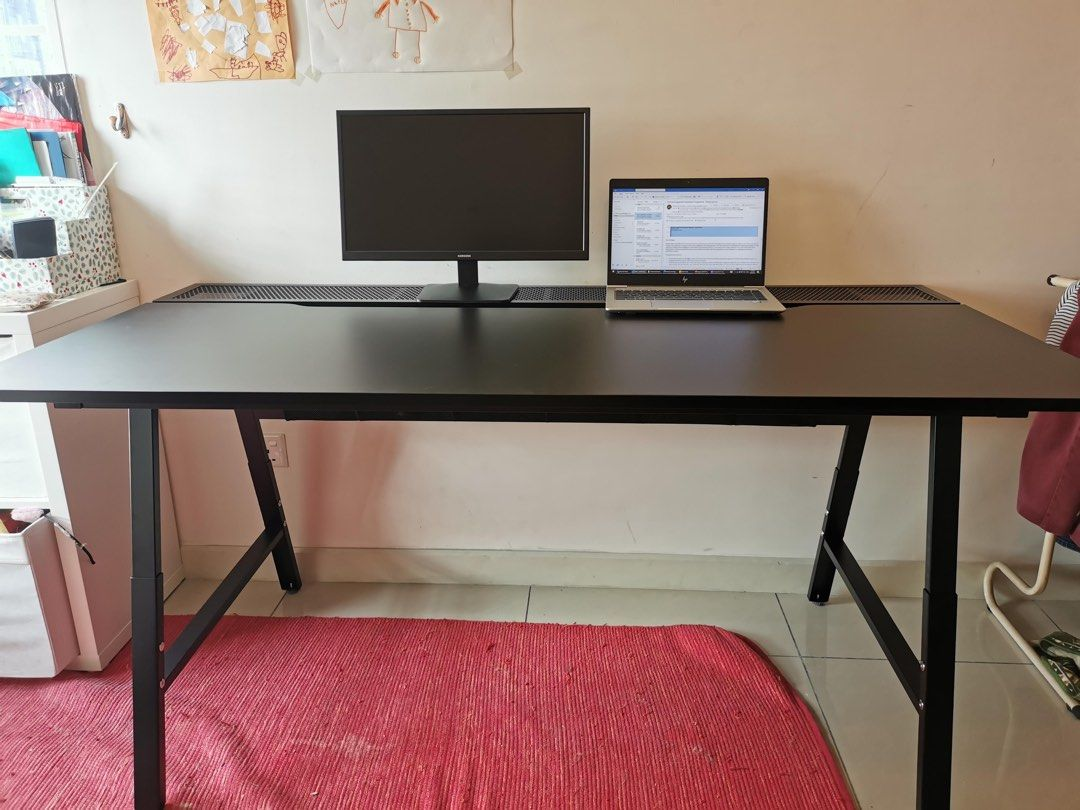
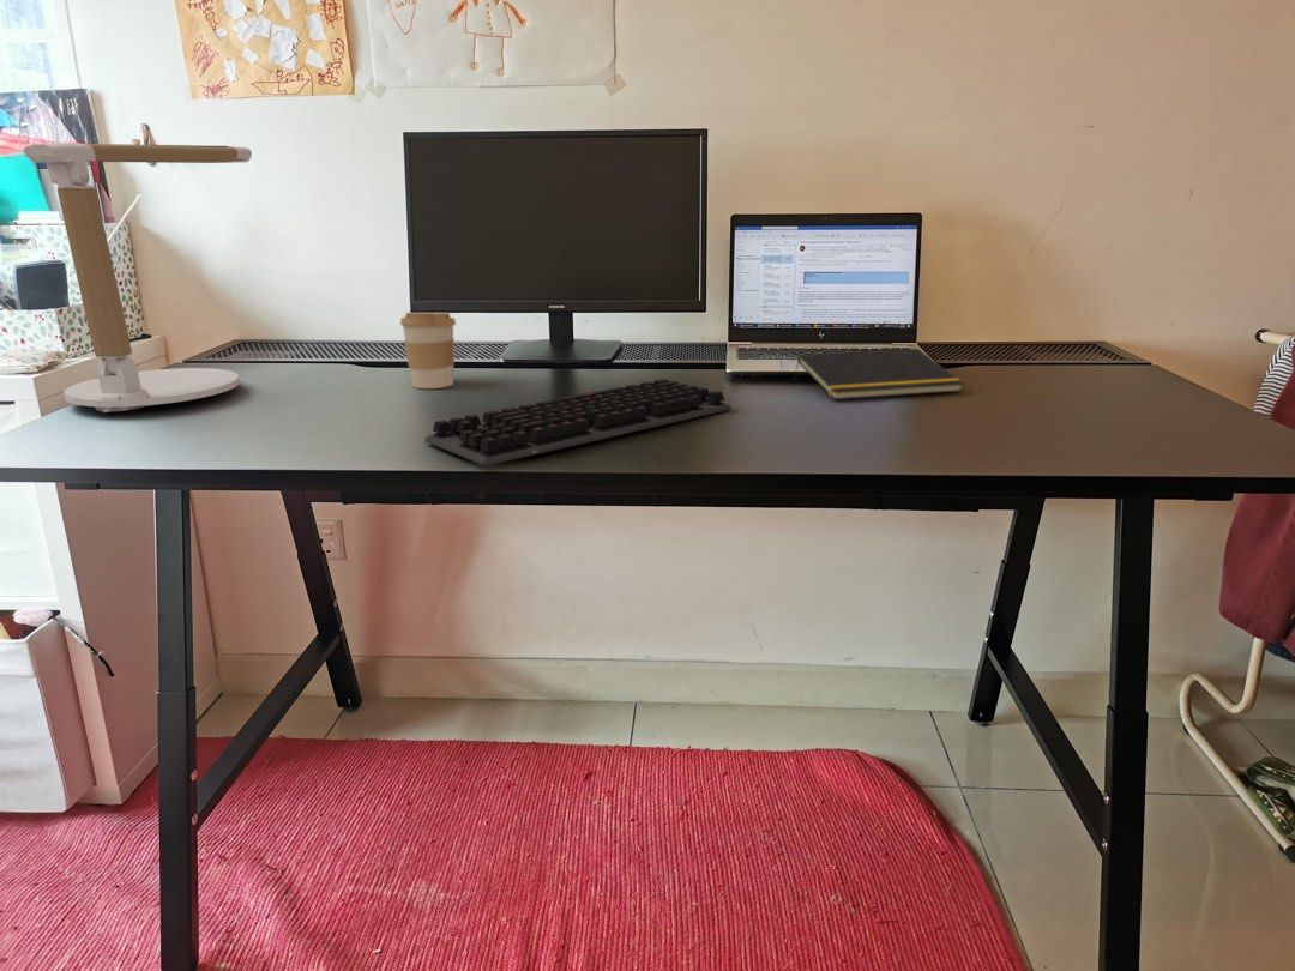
+ notepad [793,348,965,400]
+ desk lamp [23,143,253,414]
+ coffee cup [399,312,457,390]
+ computer keyboard [423,378,731,468]
